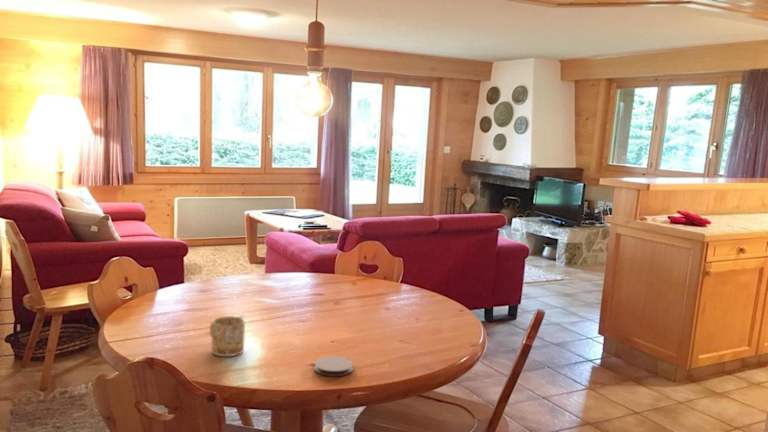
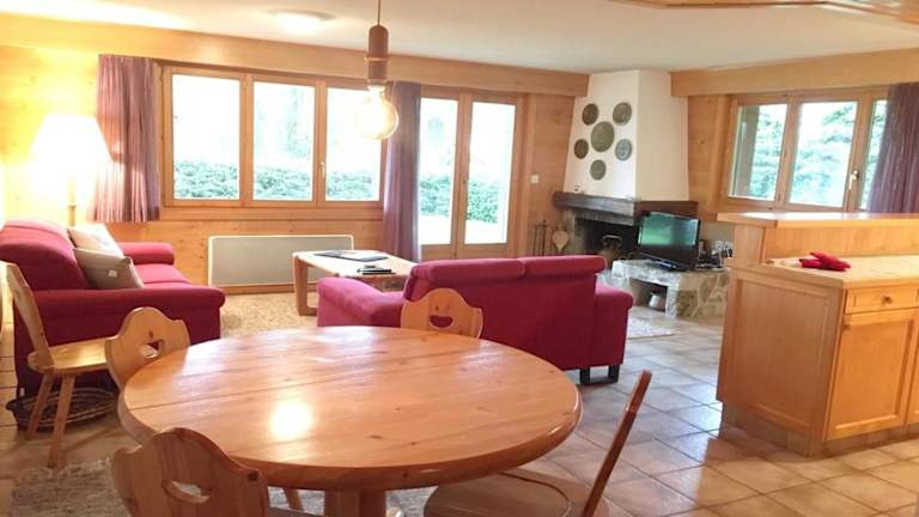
- mug [209,315,246,357]
- coaster [313,355,354,377]
